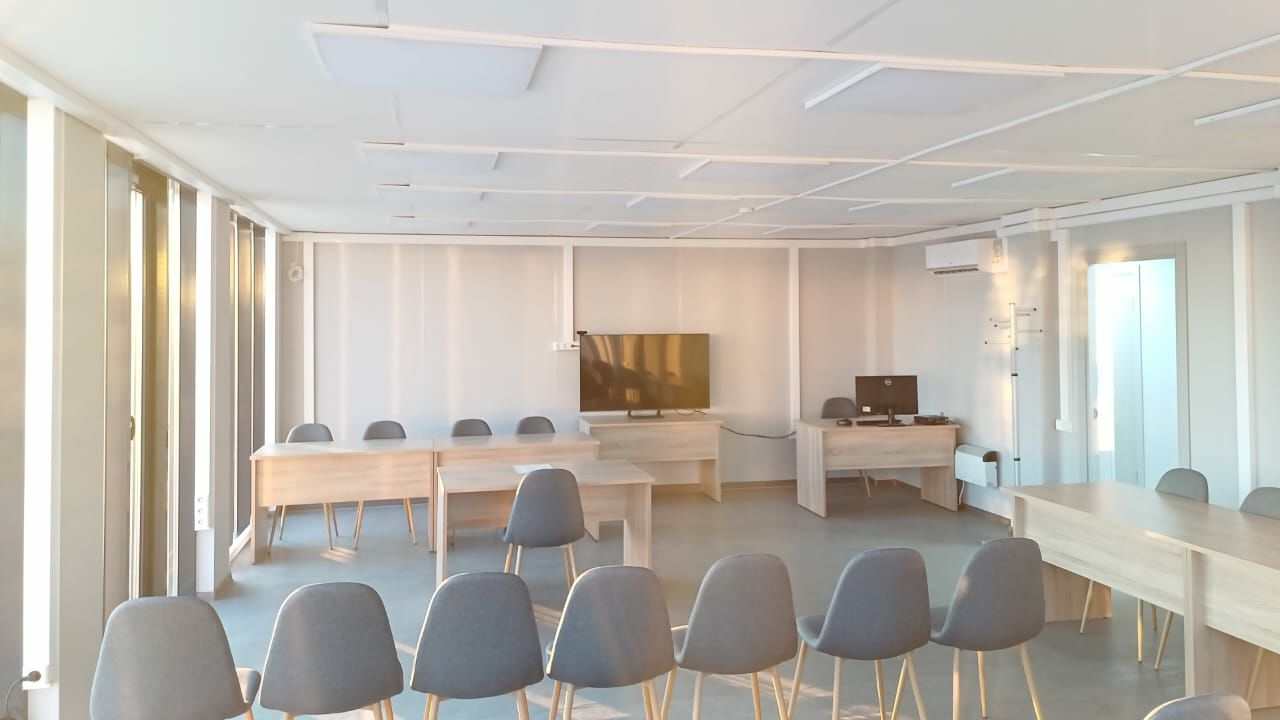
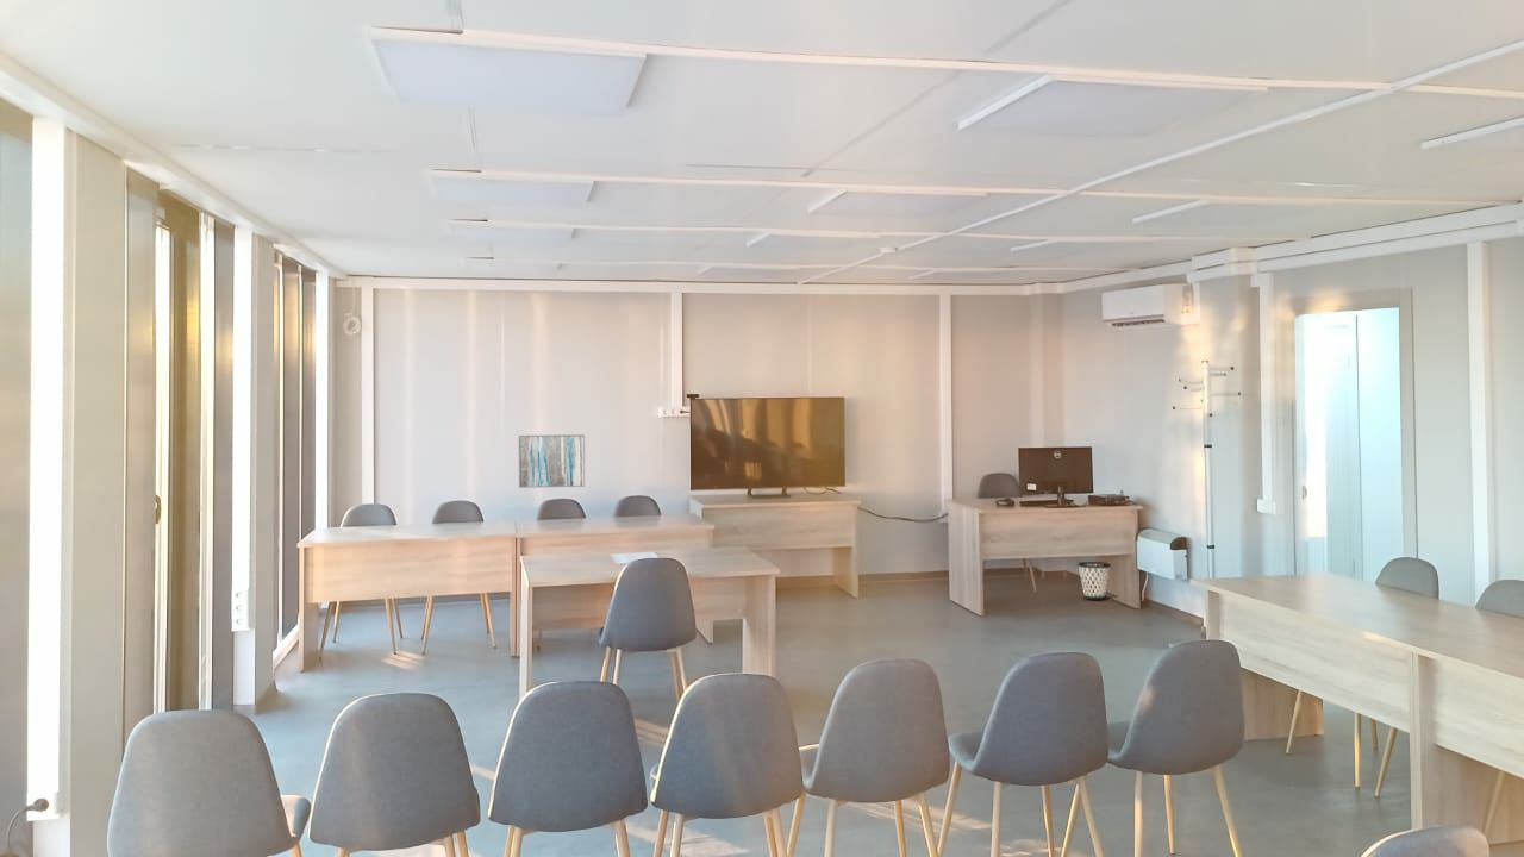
+ wastebasket [1076,561,1112,601]
+ wall art [518,433,586,489]
